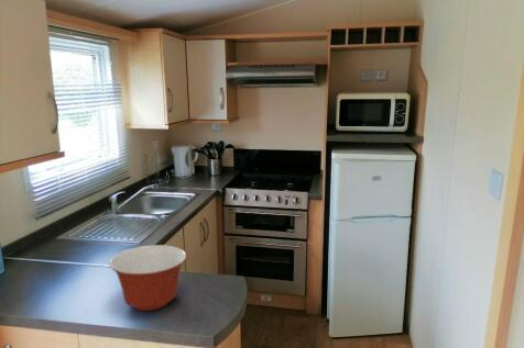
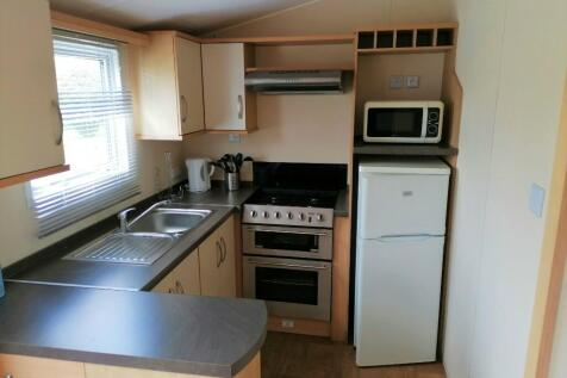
- mixing bowl [108,244,187,312]
